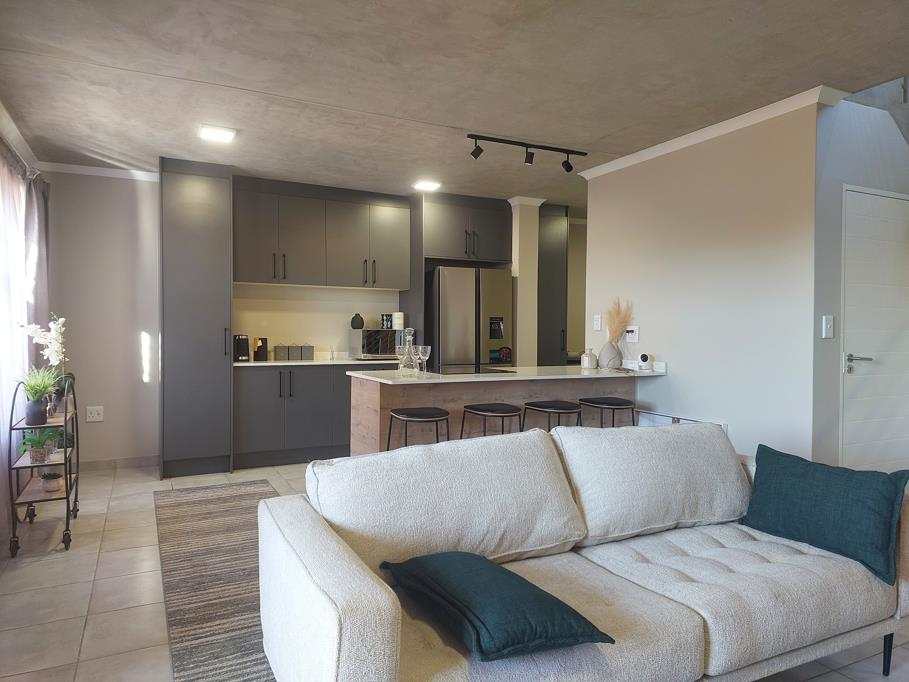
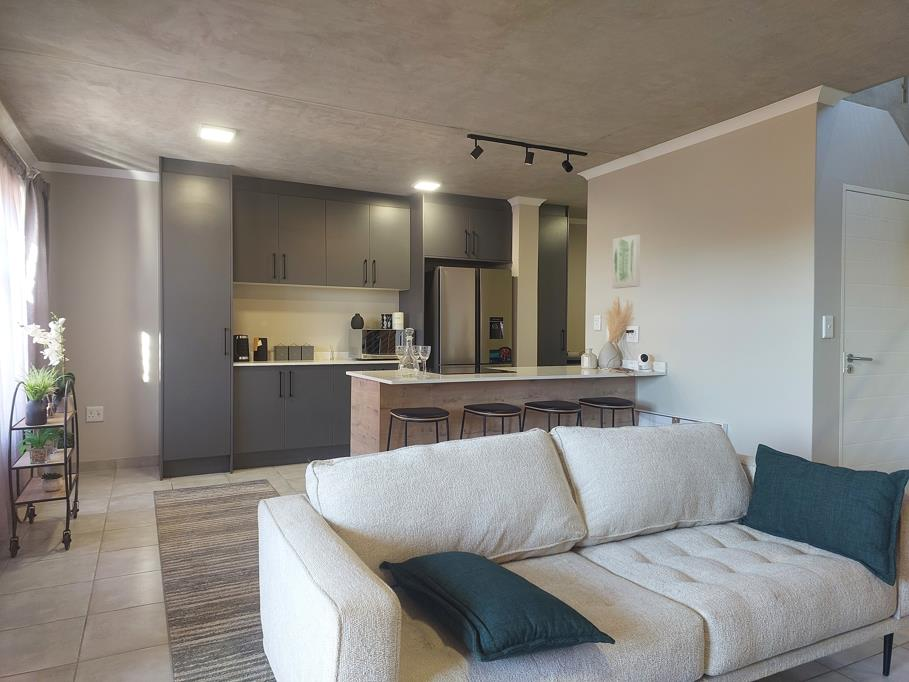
+ wall art [612,233,641,289]
